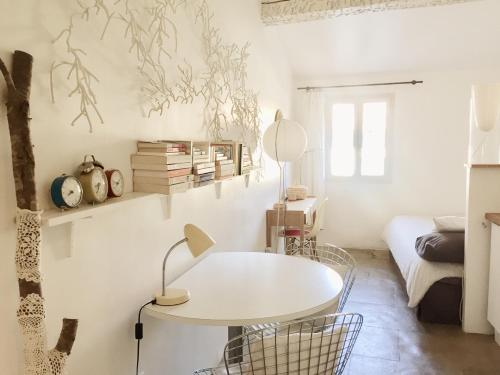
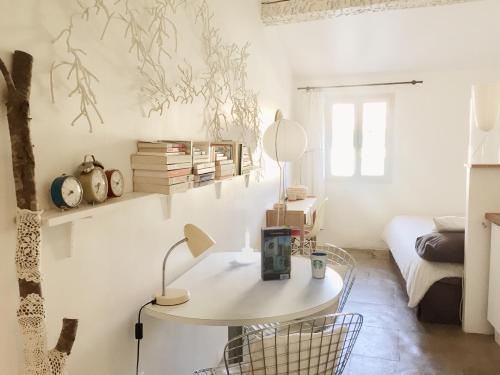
+ book [260,224,292,281]
+ candle holder [234,227,261,262]
+ dixie cup [309,251,329,279]
